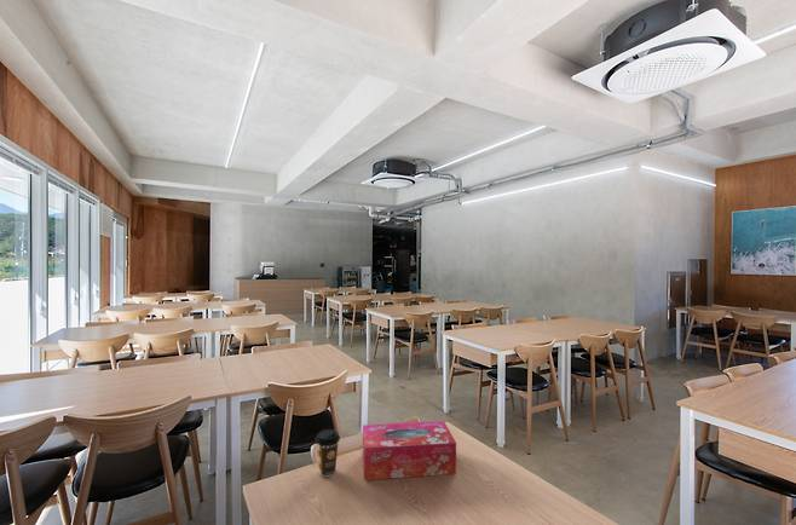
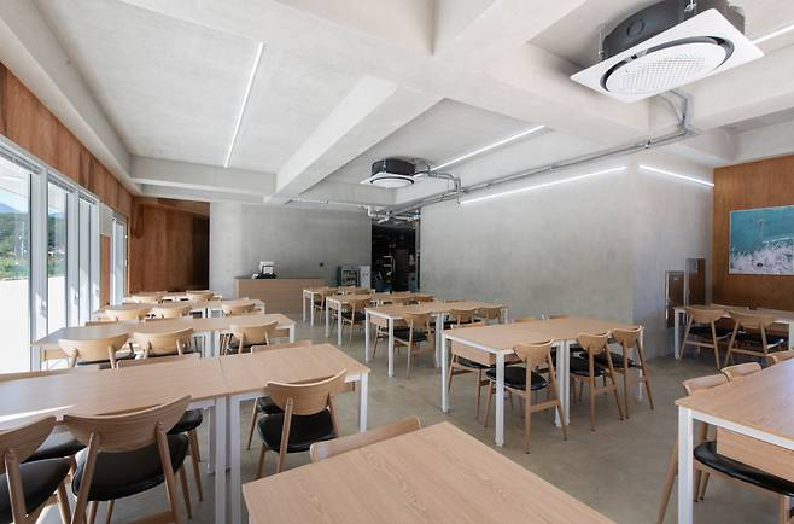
- tissue box [362,420,457,481]
- coffee cup [315,428,341,478]
